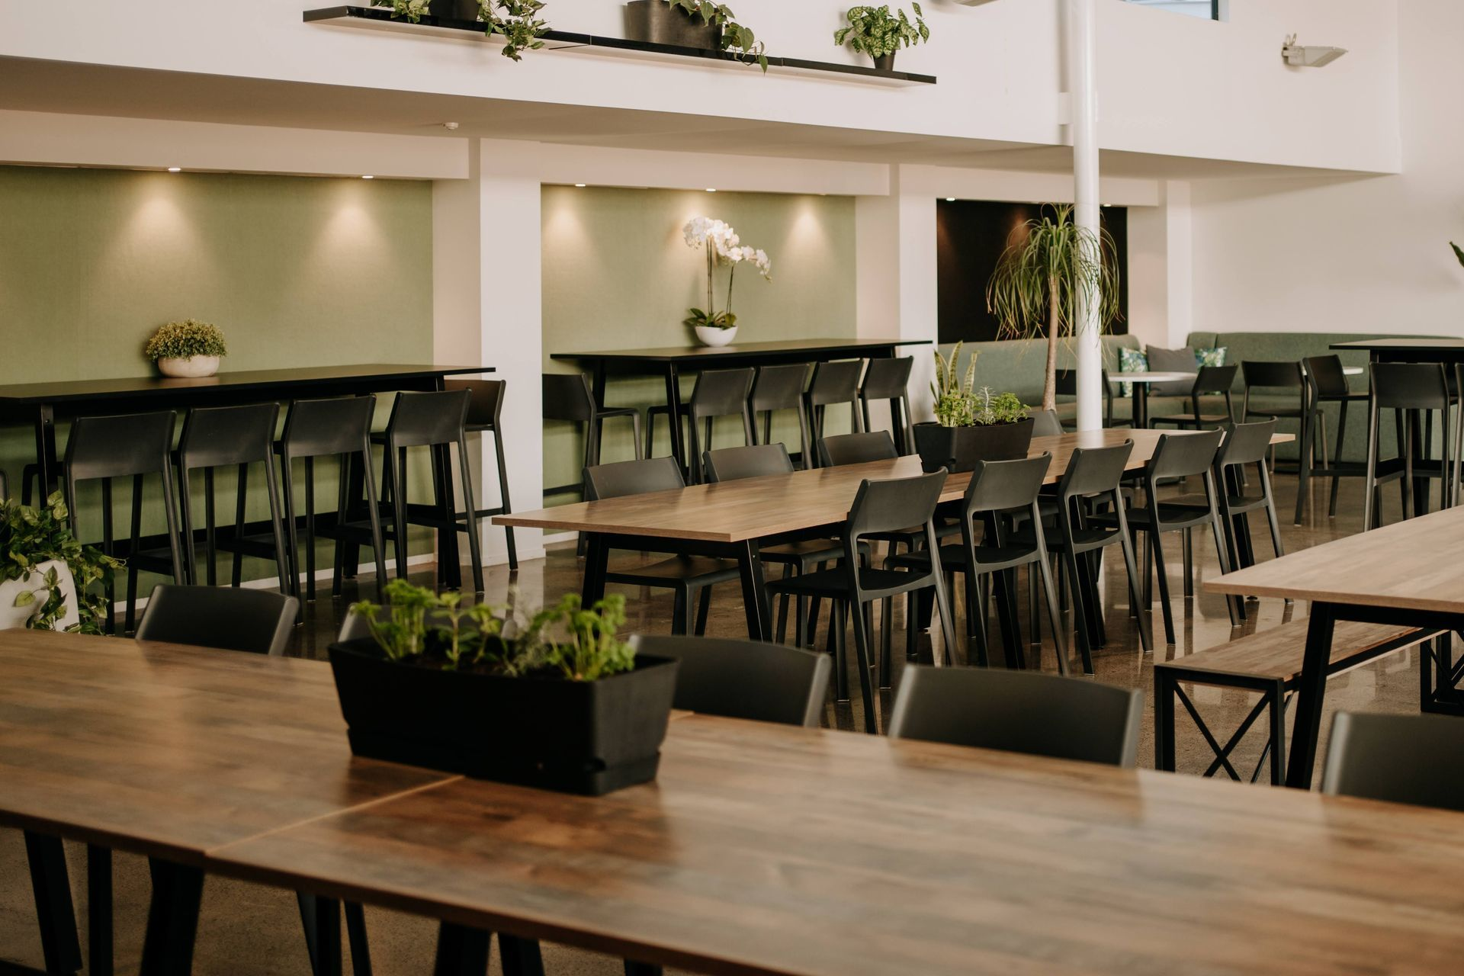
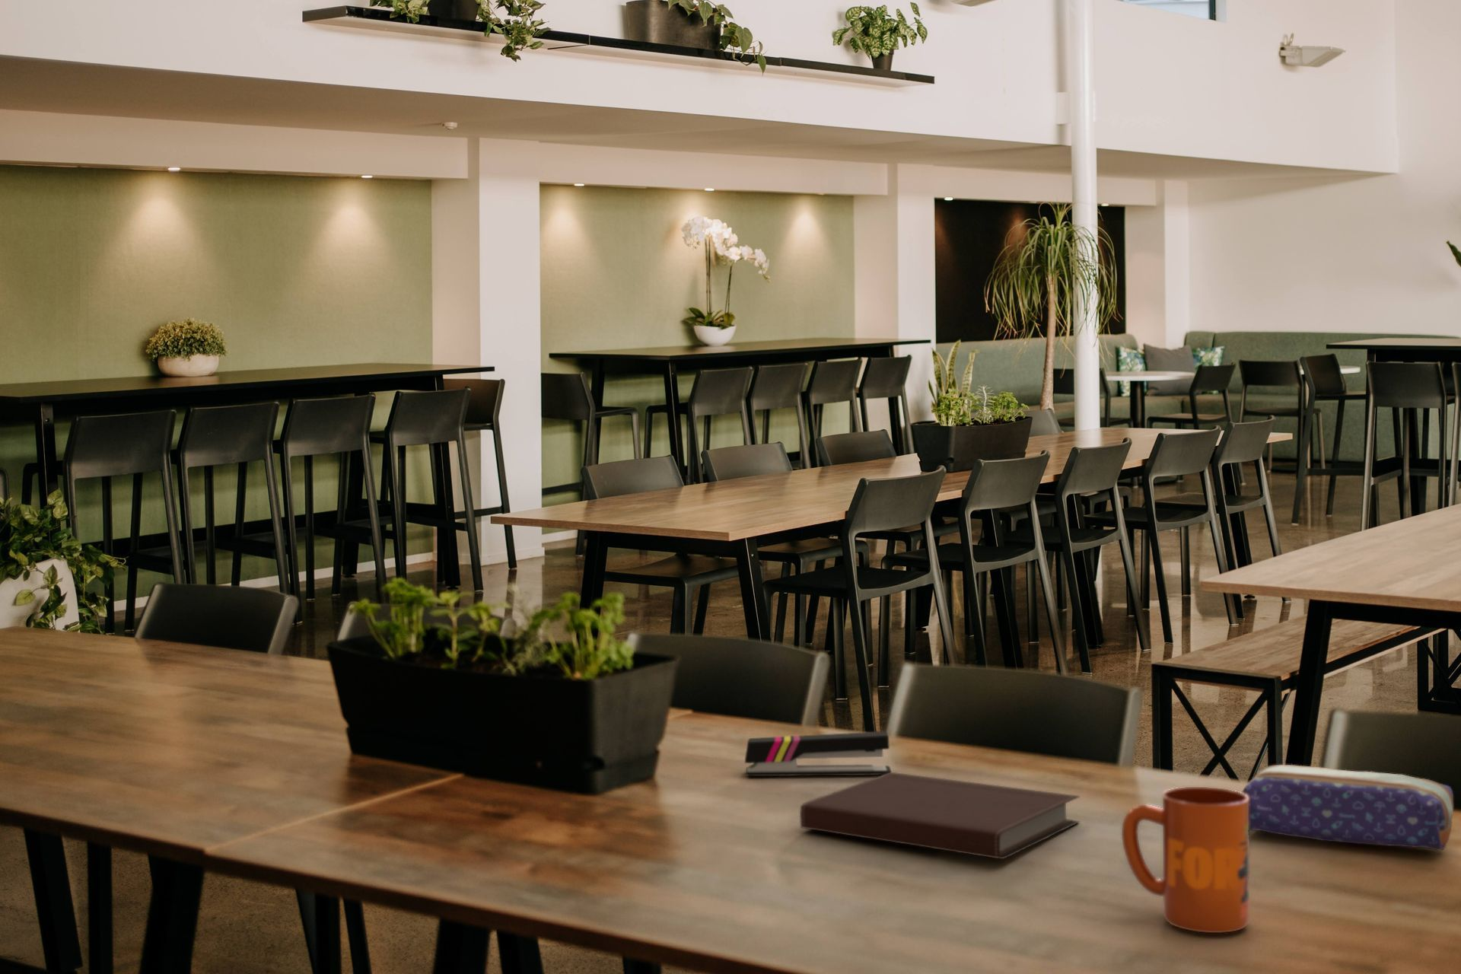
+ notebook [799,772,1081,860]
+ mug [1121,786,1250,934]
+ pencil case [1240,764,1454,851]
+ stapler [745,730,891,777]
